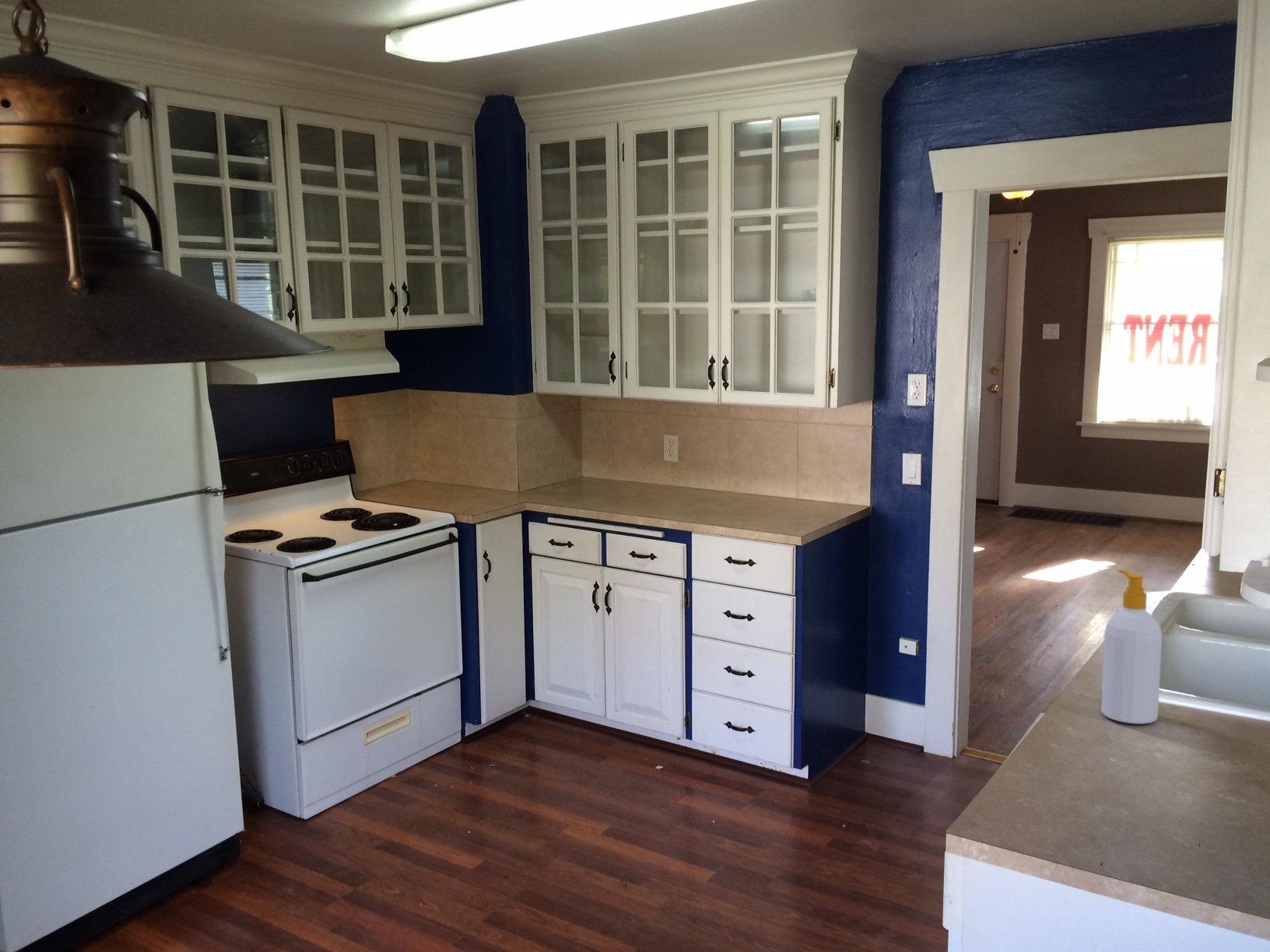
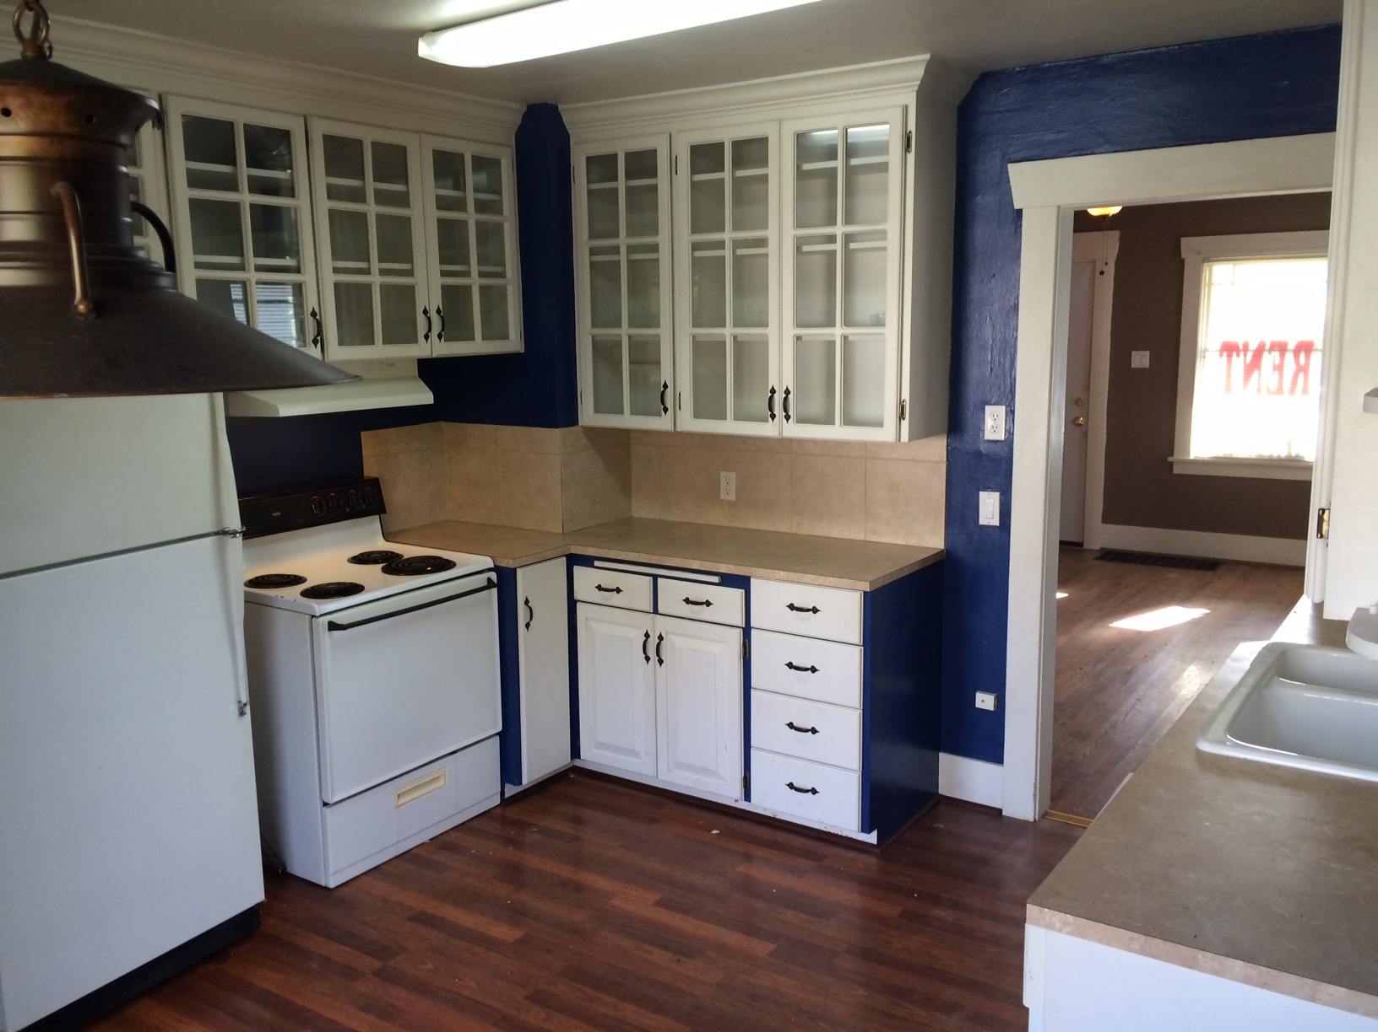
- soap bottle [1100,569,1163,725]
